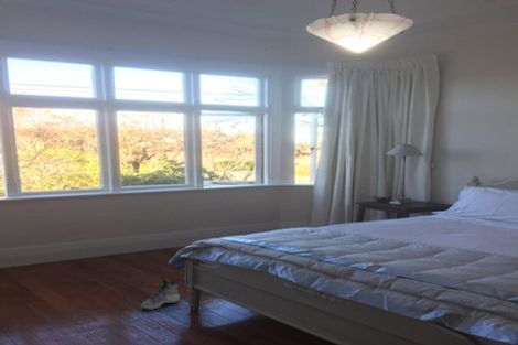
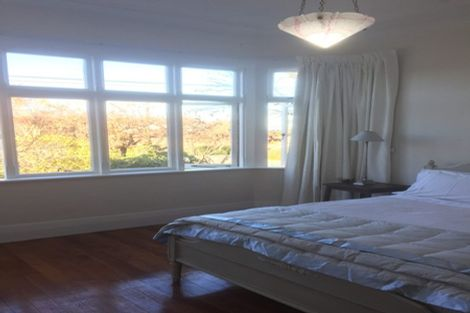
- sneaker [140,276,181,311]
